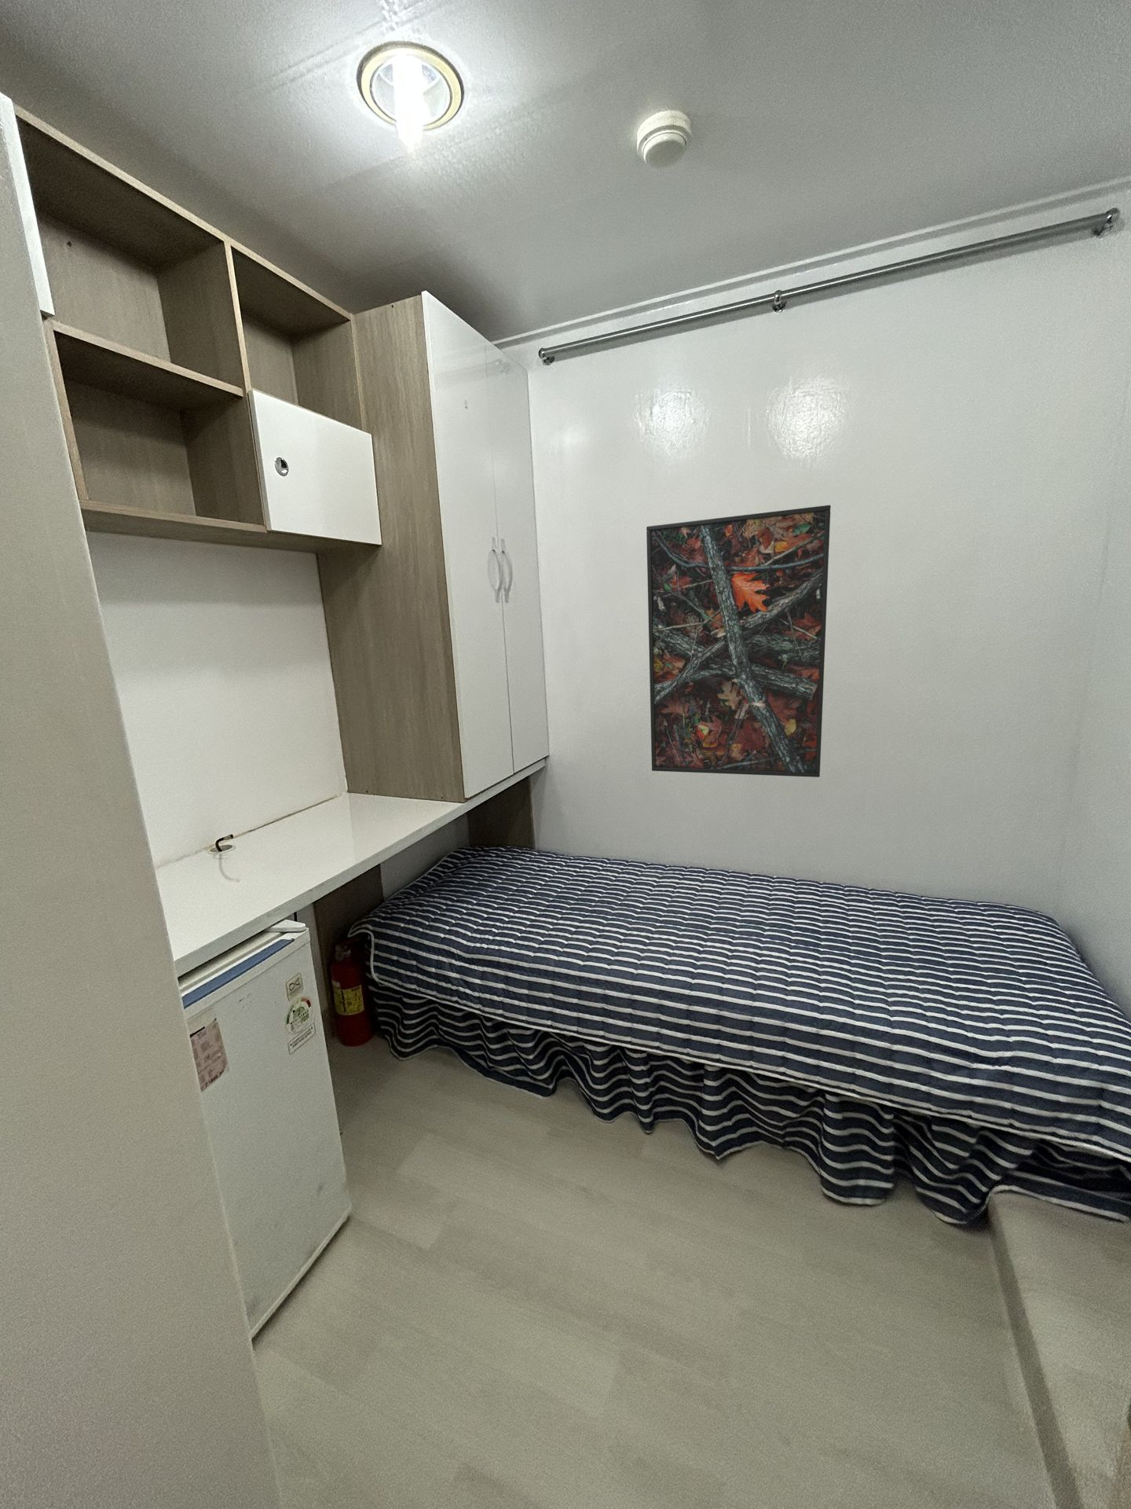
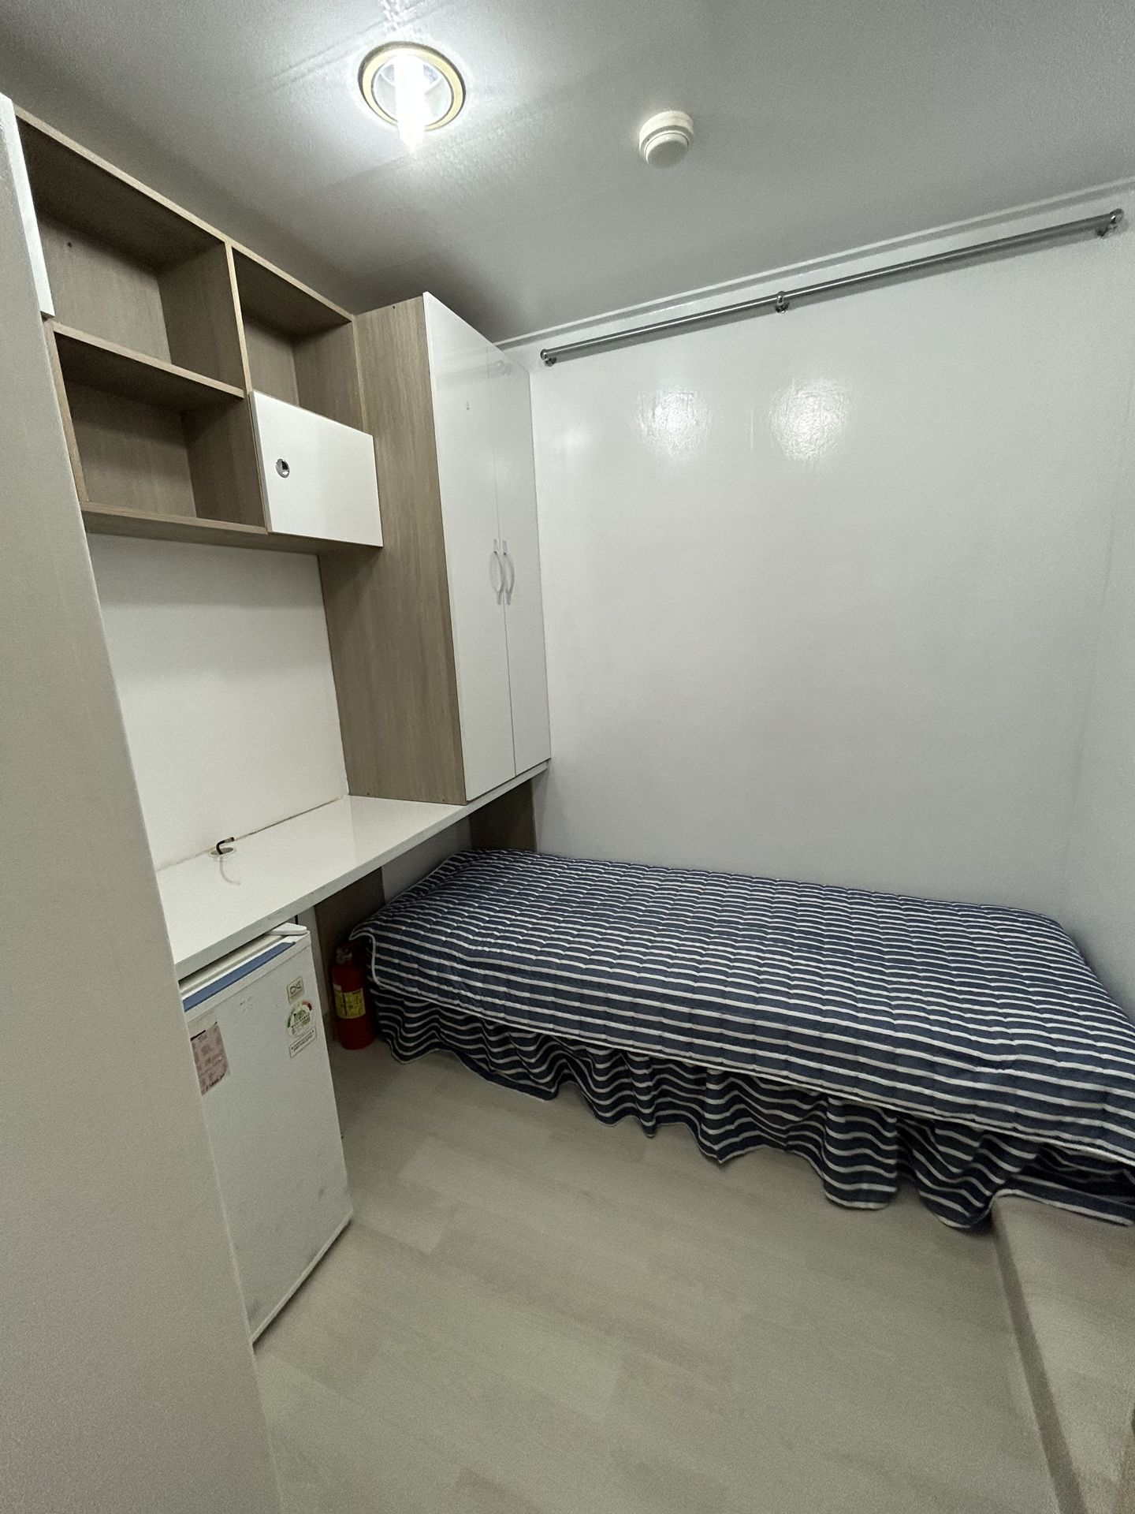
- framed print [645,505,832,778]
